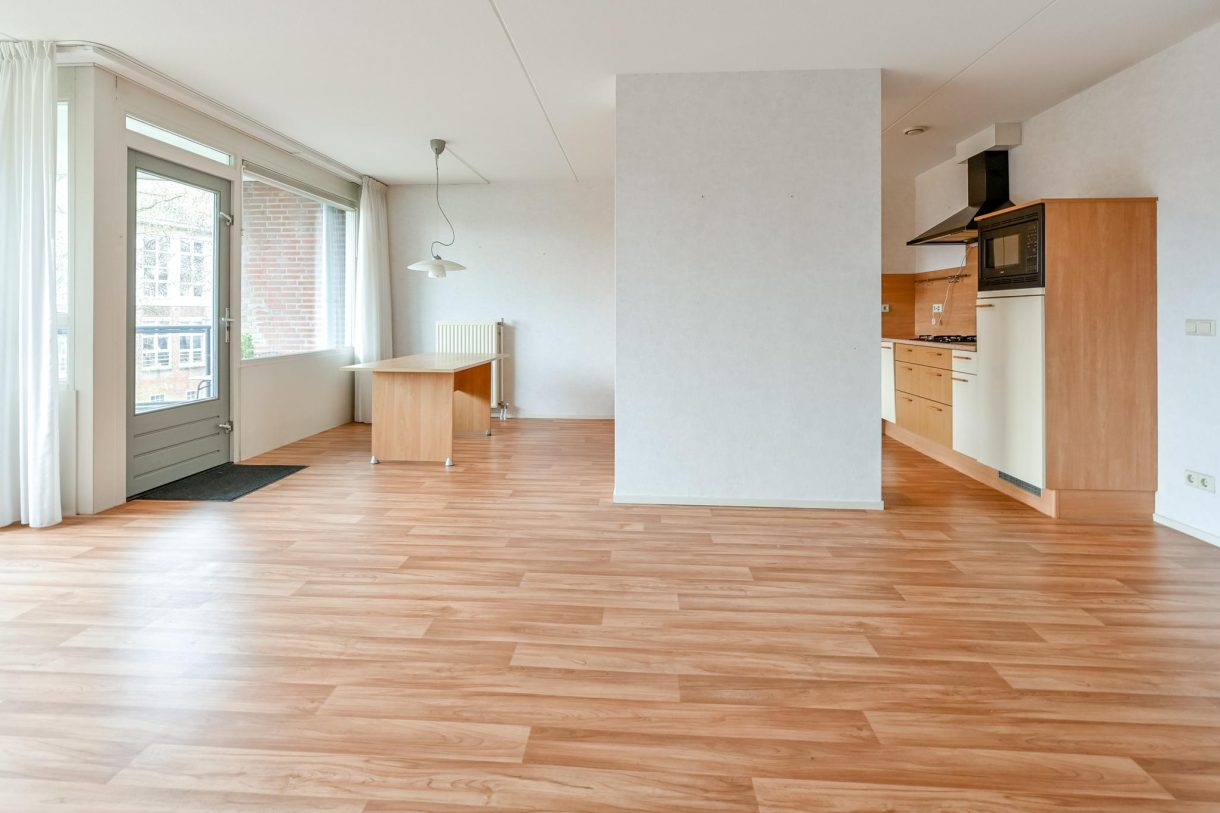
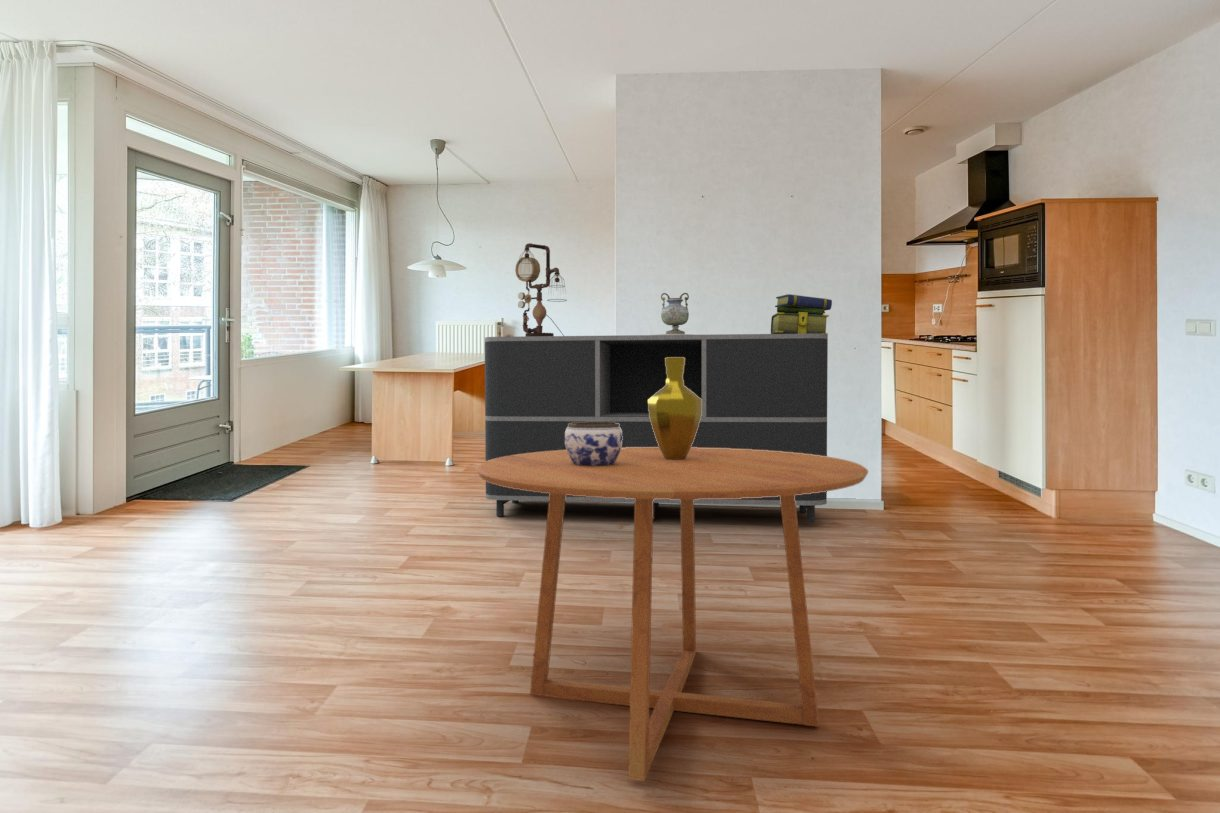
+ sideboard [484,333,829,524]
+ table lamp [505,242,568,337]
+ dining table [475,447,869,782]
+ vase [648,357,702,460]
+ stack of books [770,293,833,335]
+ jar [565,421,623,466]
+ decorative vase [651,292,694,335]
